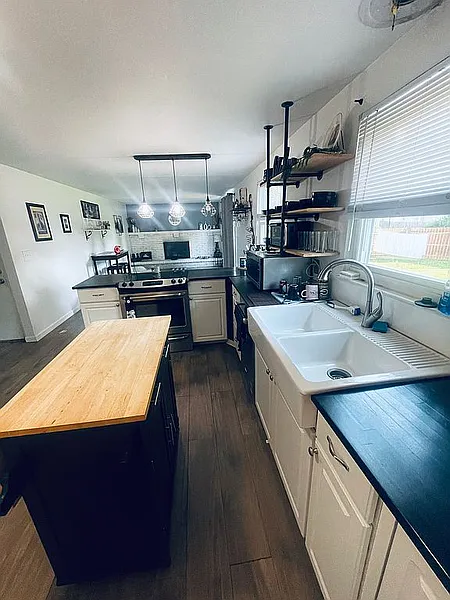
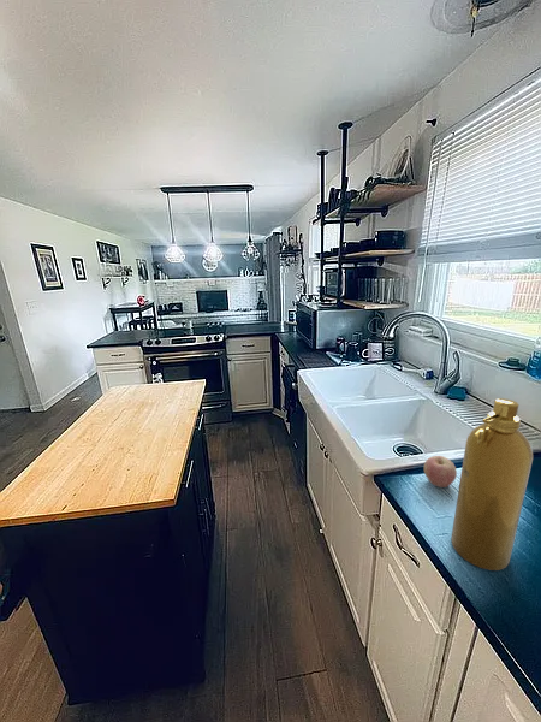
+ apple [423,455,458,489]
+ spray bottle [450,397,534,572]
